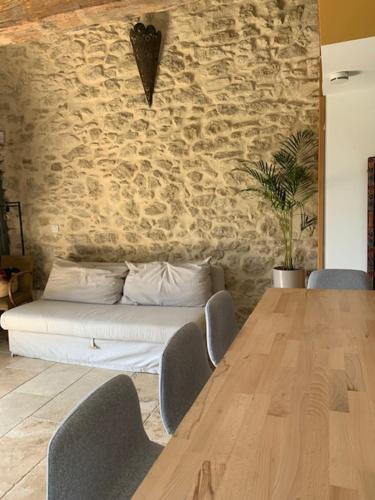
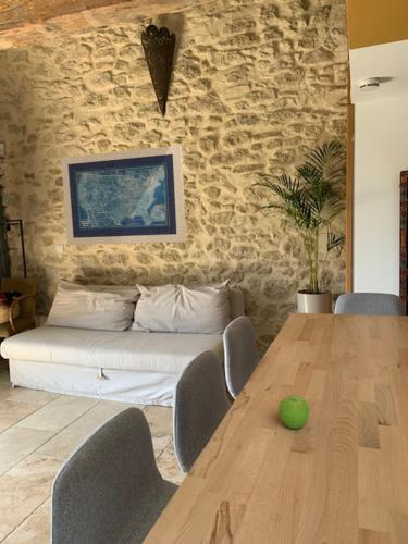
+ fruit [277,395,310,430]
+ wall art [60,144,187,246]
